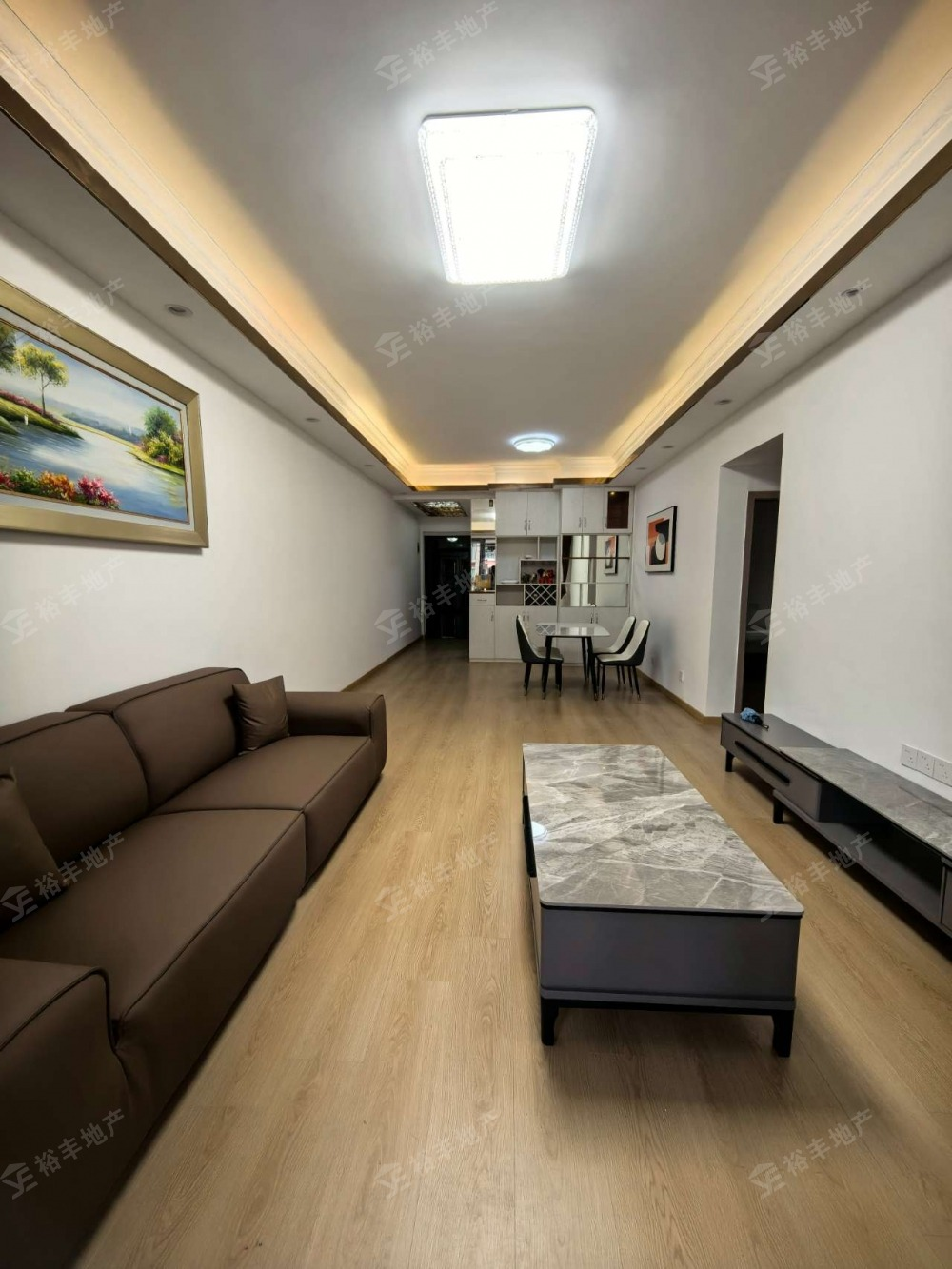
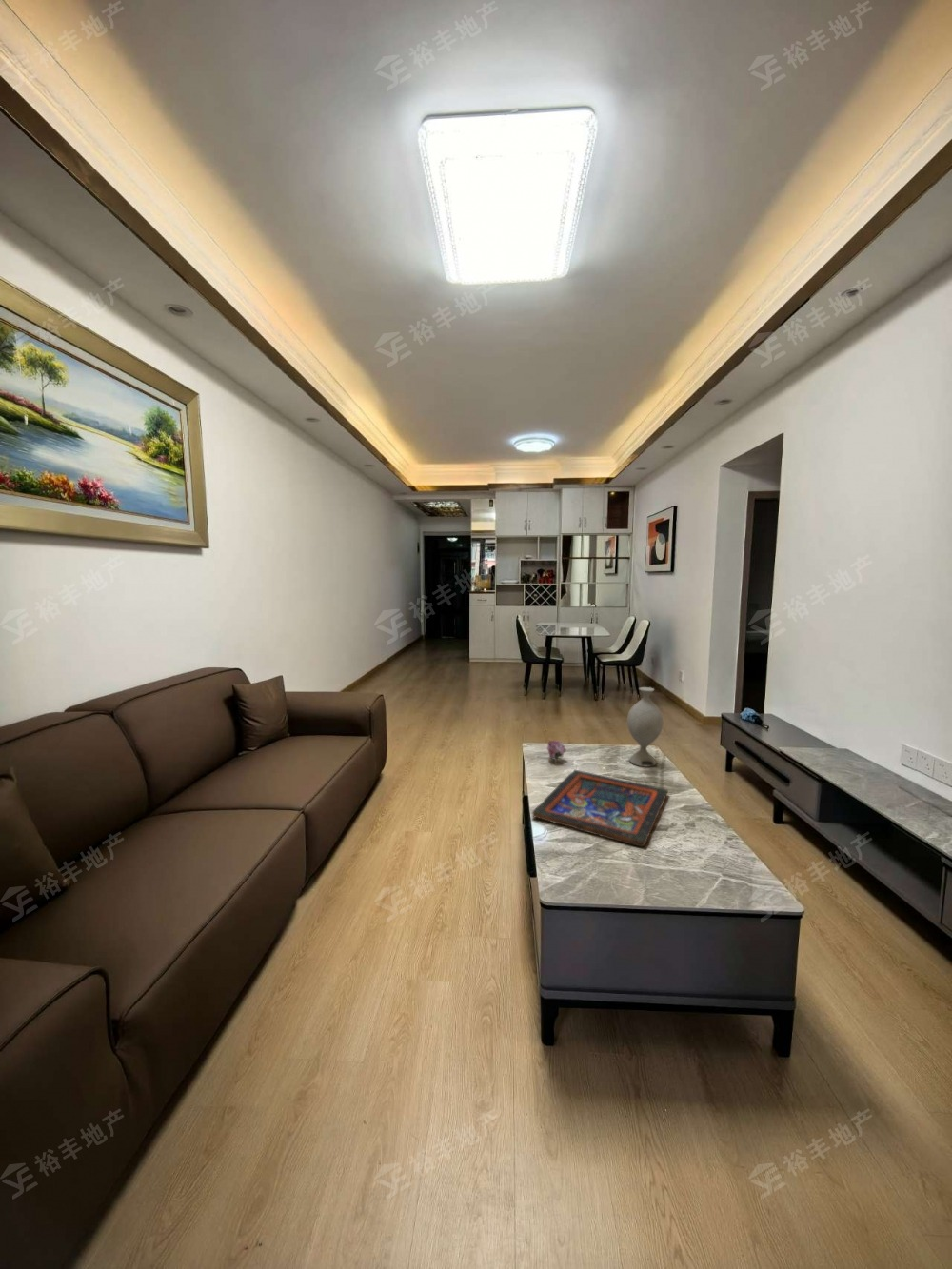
+ religious icon [531,769,669,848]
+ decorative vase [626,686,664,768]
+ flower [545,740,567,763]
